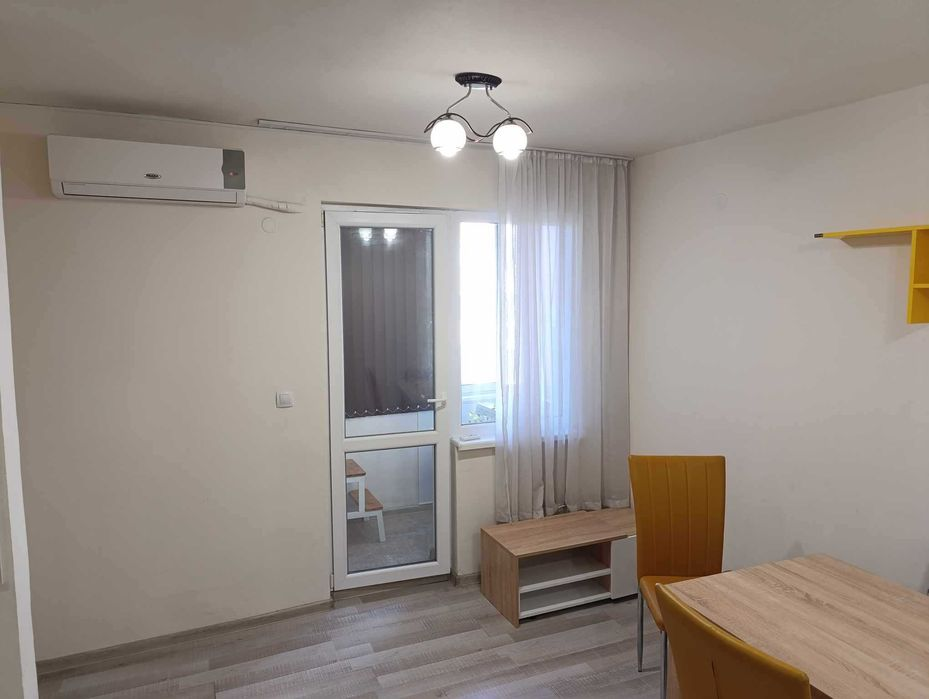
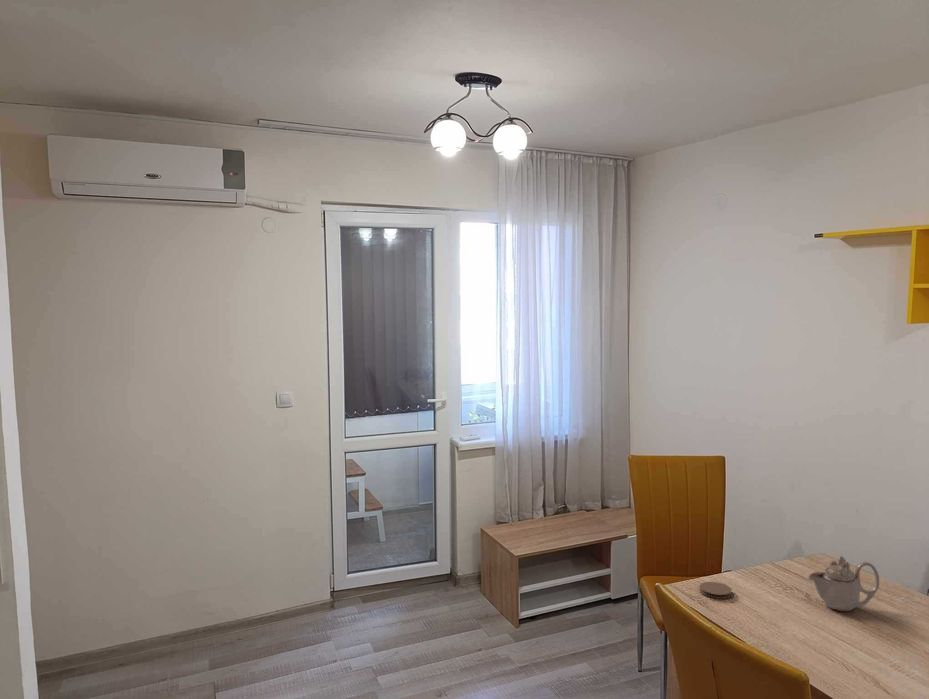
+ teapot [807,555,880,613]
+ coaster [699,581,733,600]
